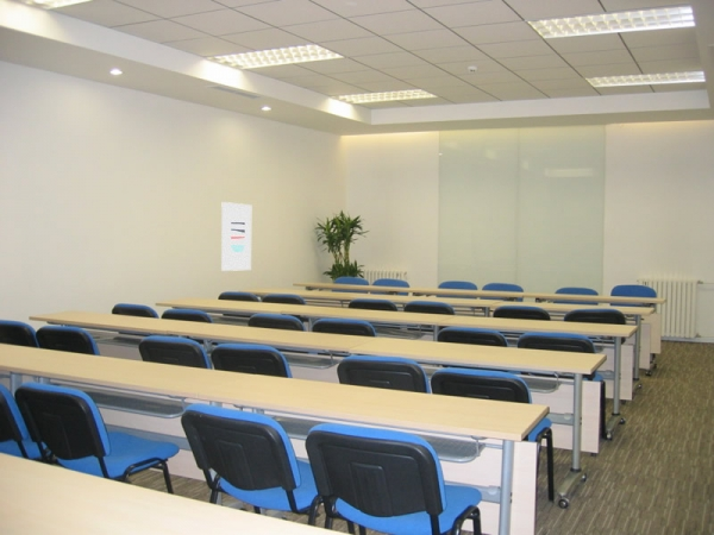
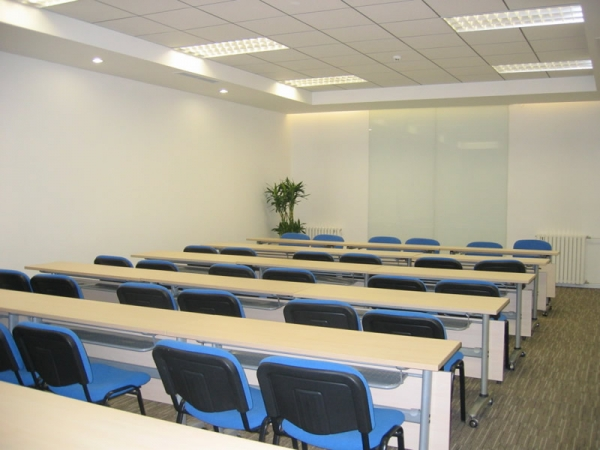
- wall art [220,201,252,272]
